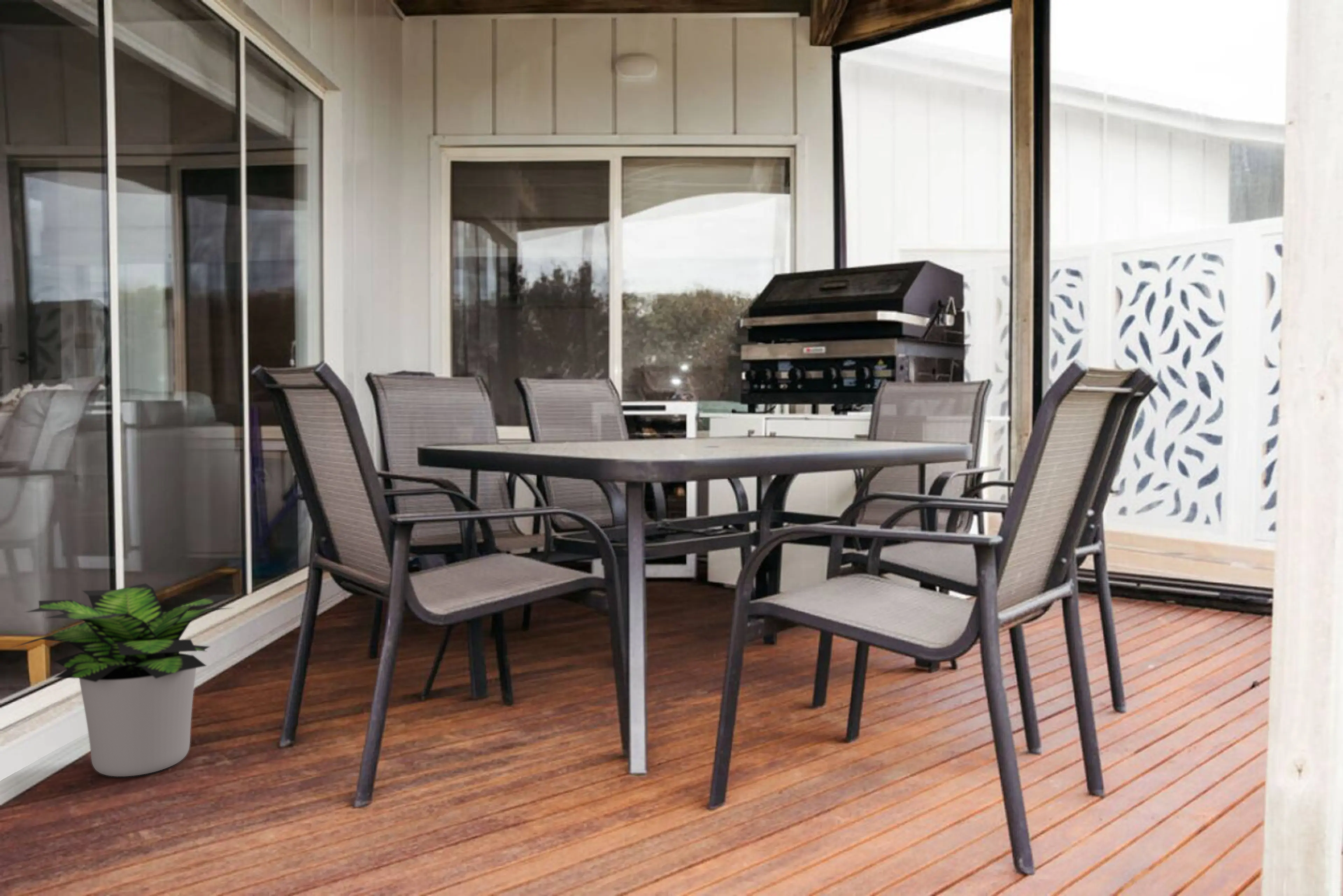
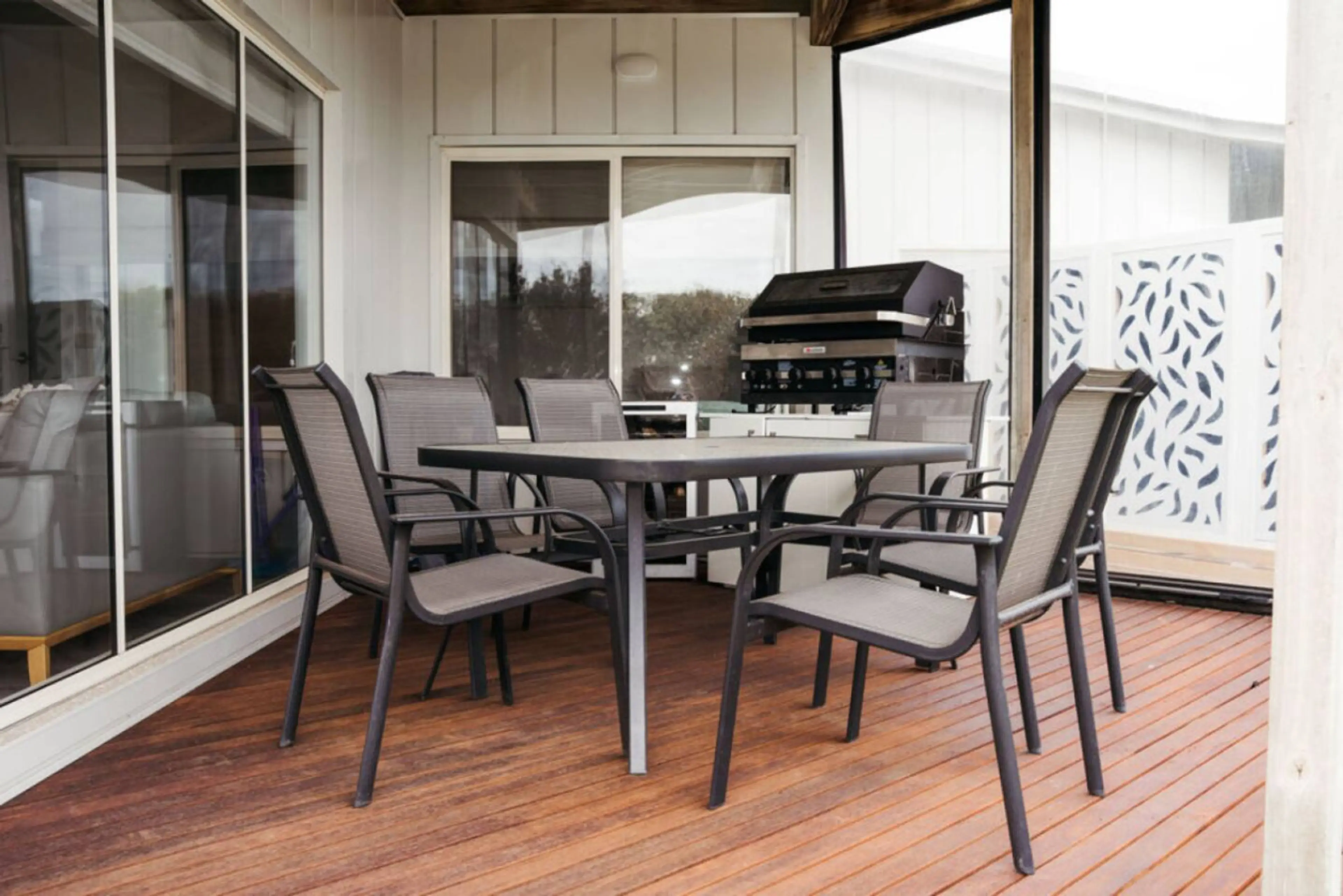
- potted plant [9,583,239,777]
